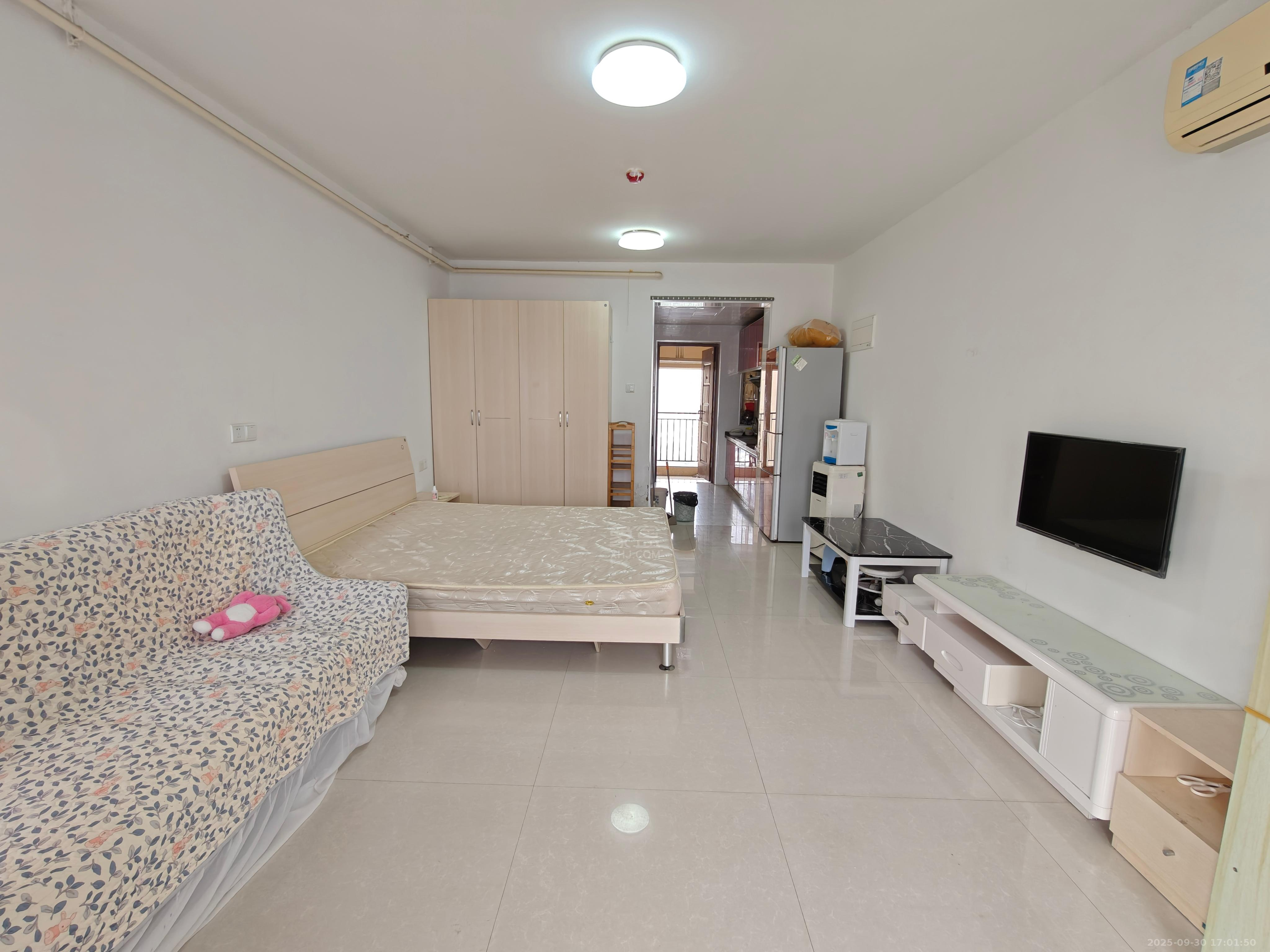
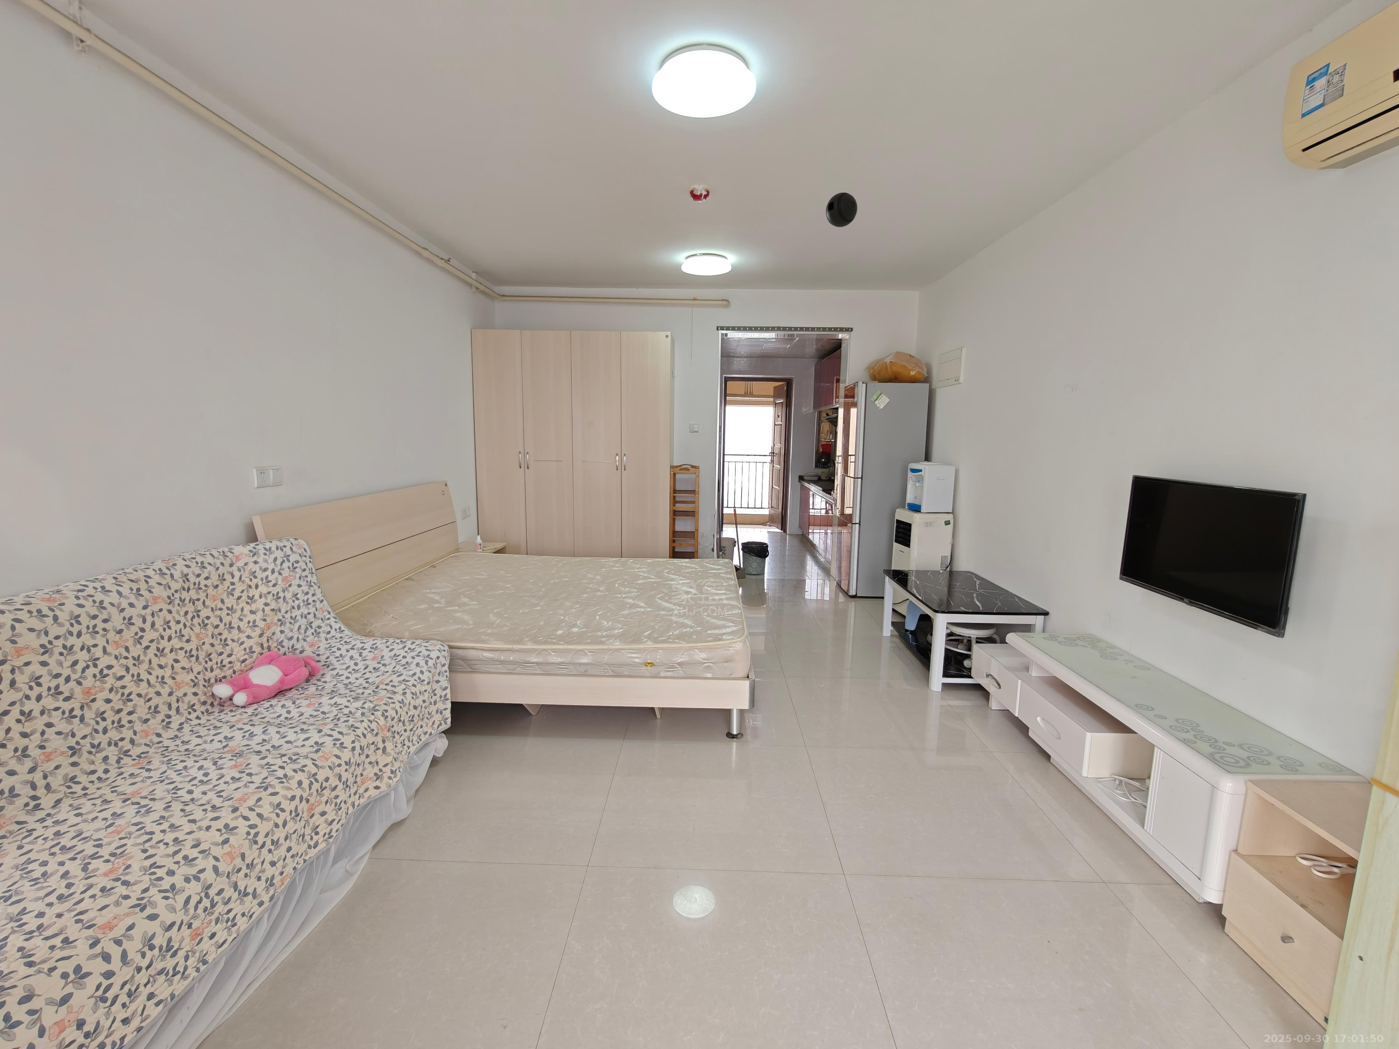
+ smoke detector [825,192,858,227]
